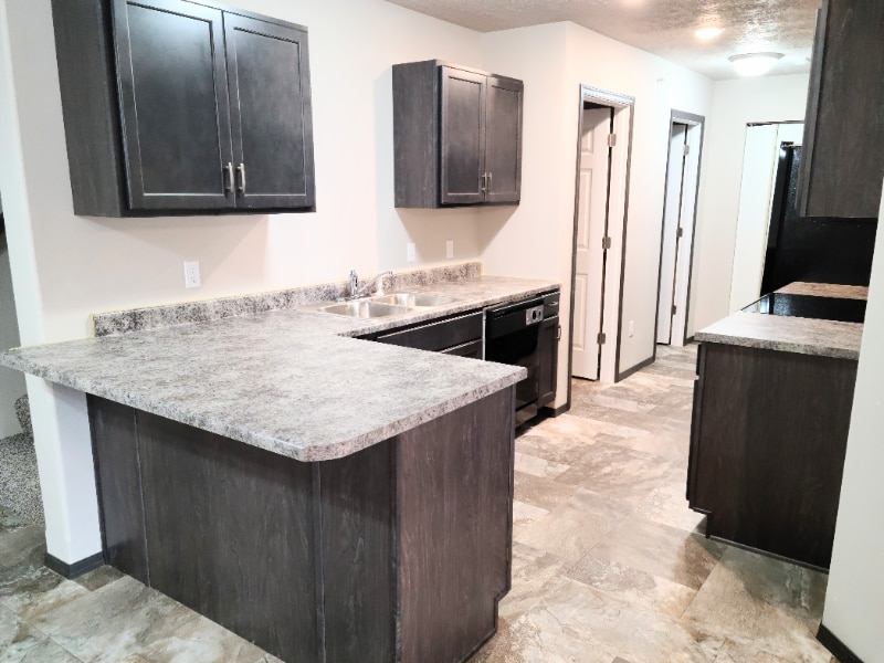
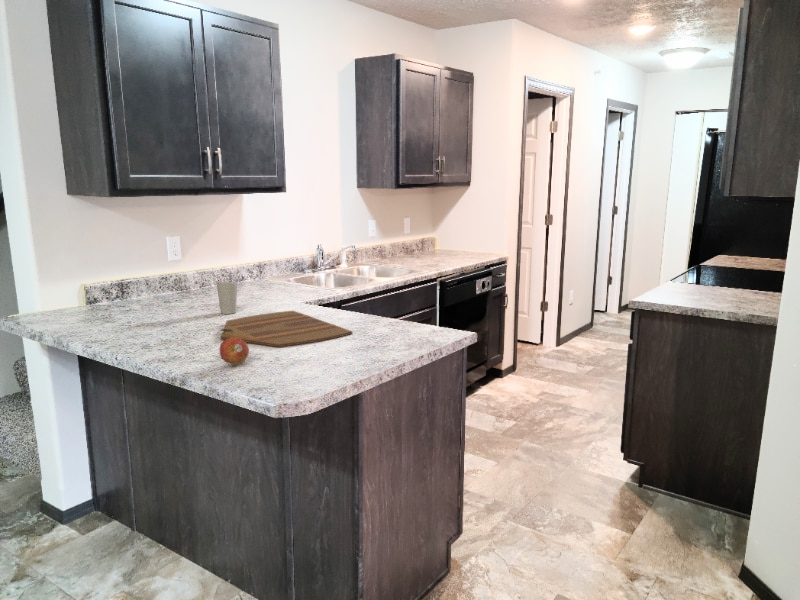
+ cup [215,280,238,315]
+ fruit [219,337,250,366]
+ cutting board [219,310,353,348]
